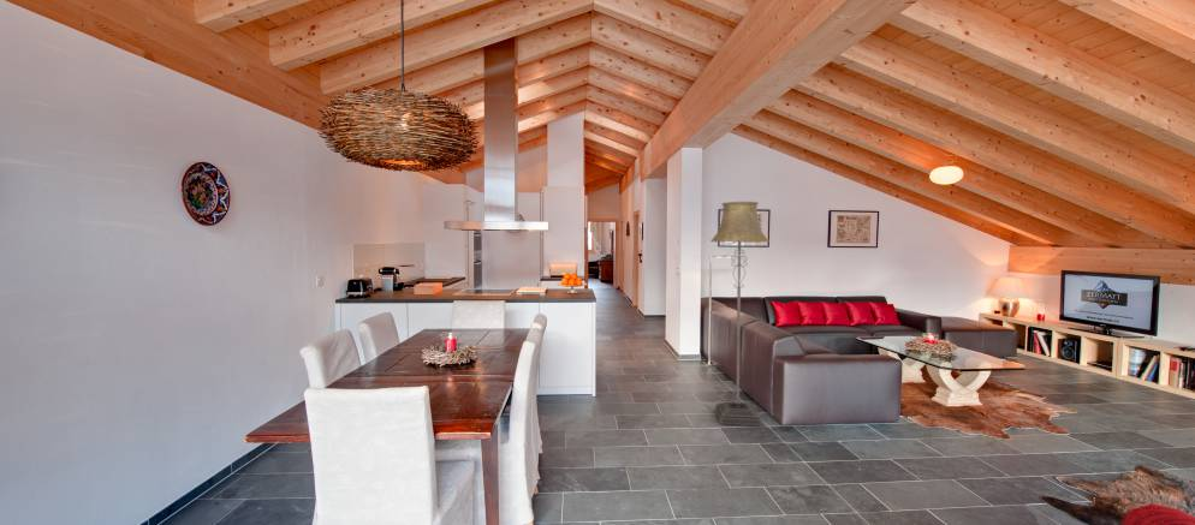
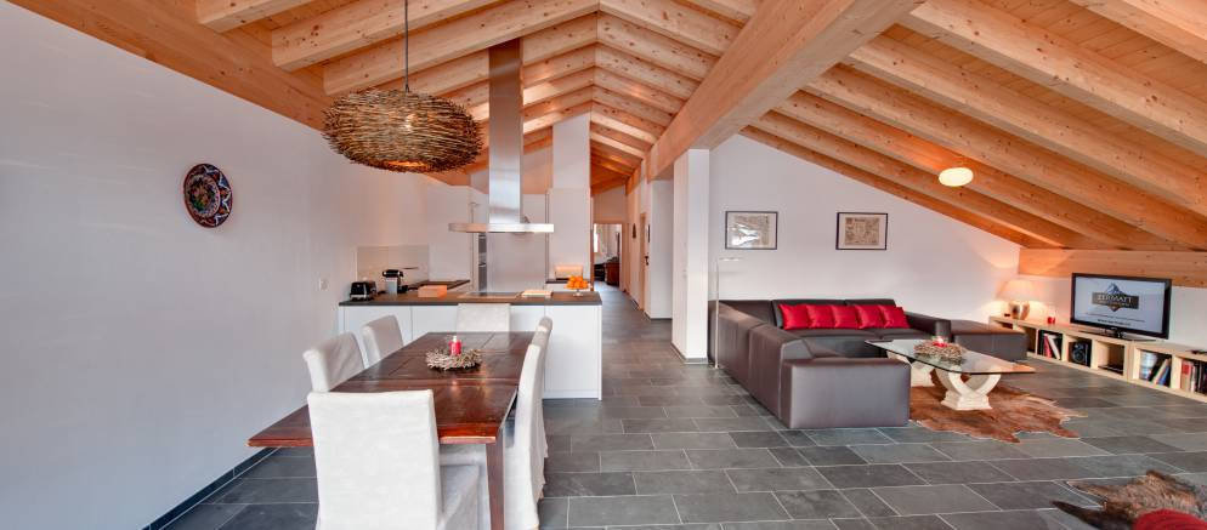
- floor lamp [709,201,771,426]
